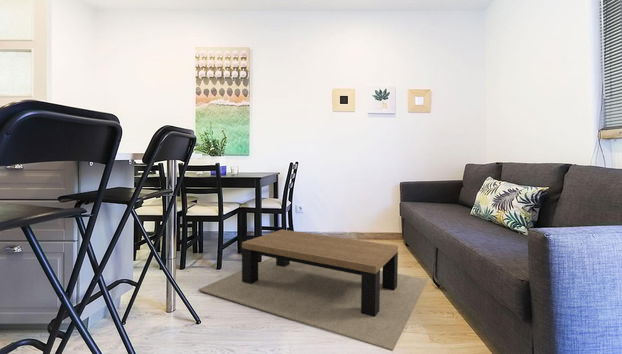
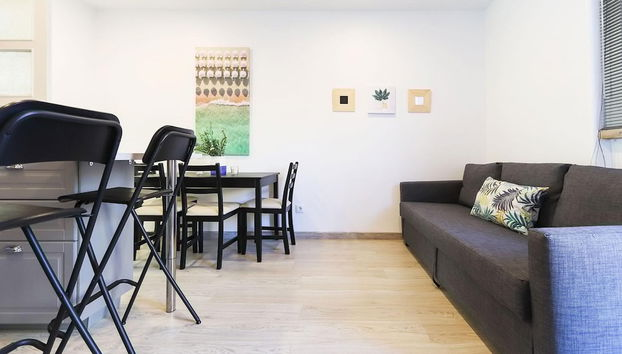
- coffee table [197,229,429,352]
